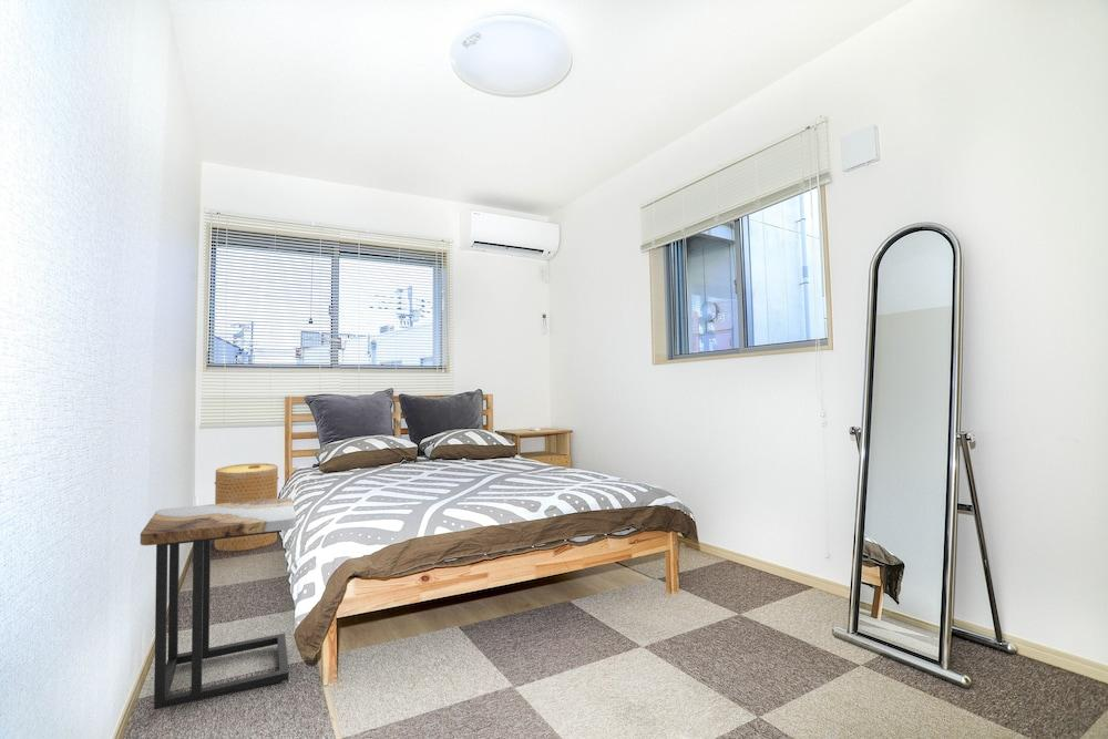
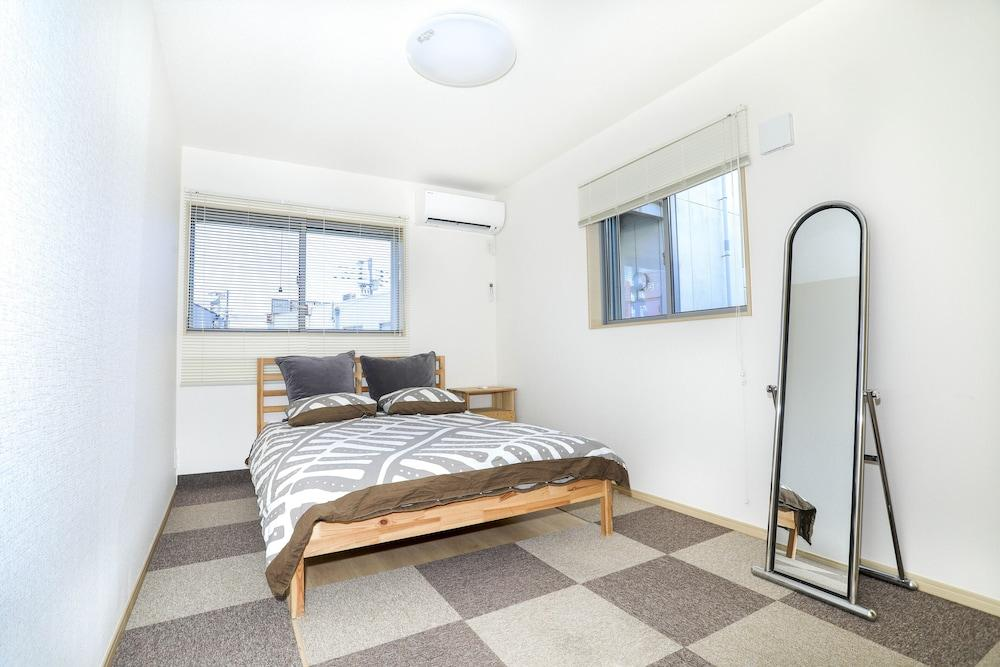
- basket [214,462,280,552]
- side table [140,496,297,710]
